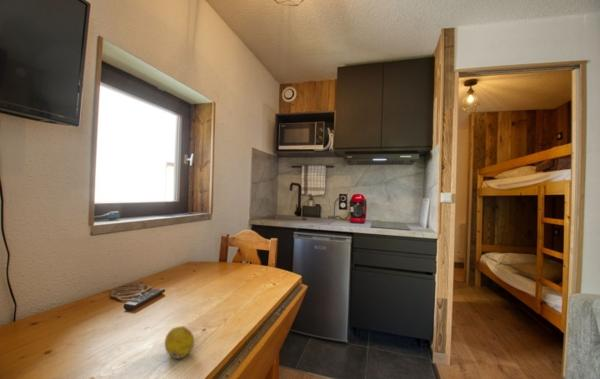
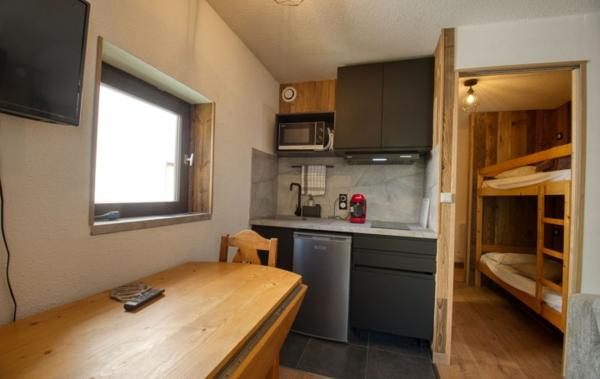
- fruit [164,326,195,360]
